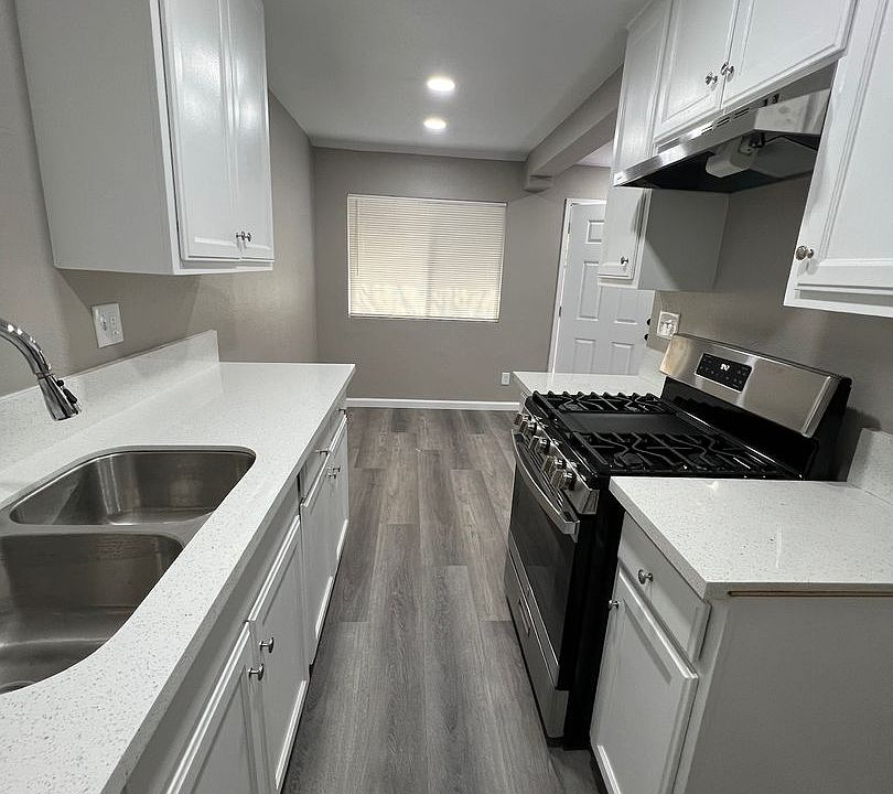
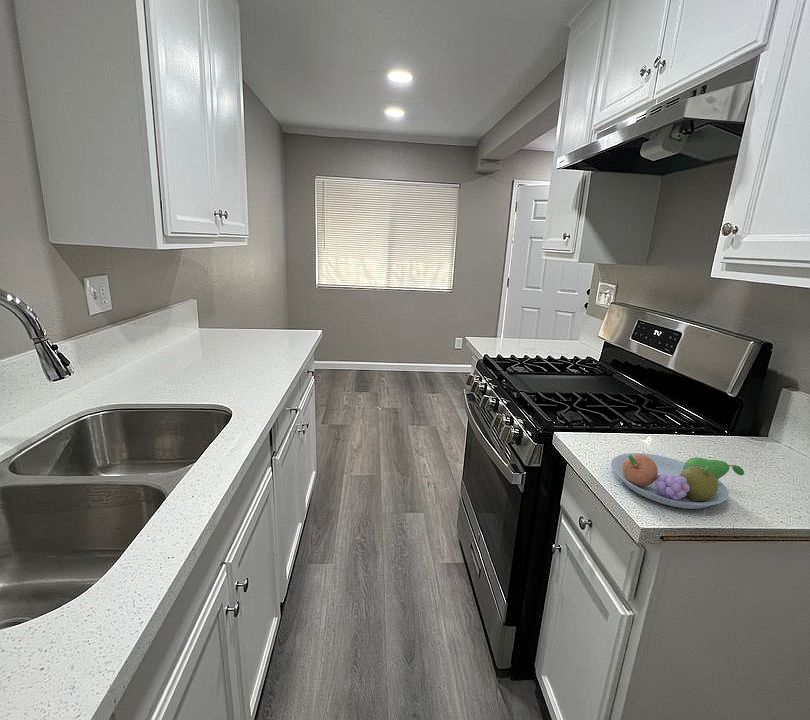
+ fruit bowl [610,452,745,510]
